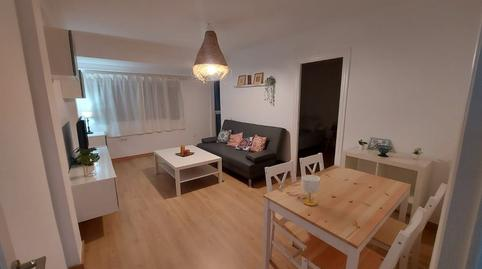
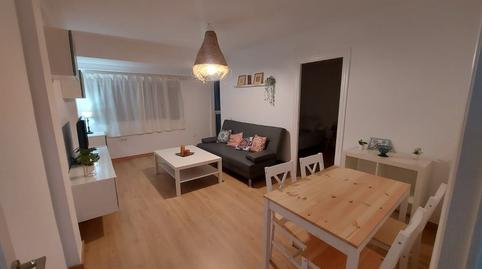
- cup [301,174,321,206]
